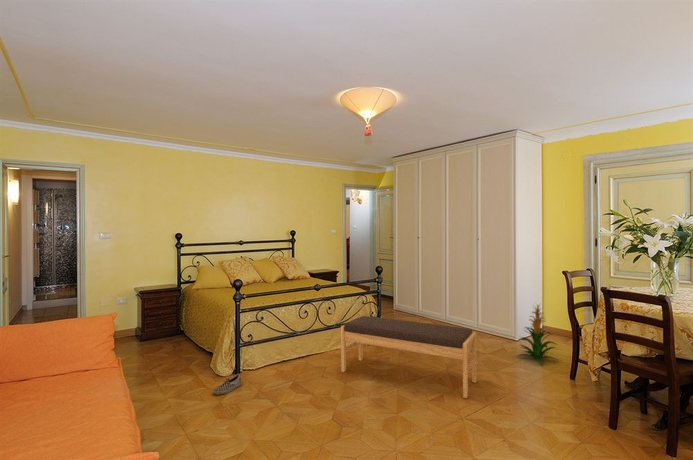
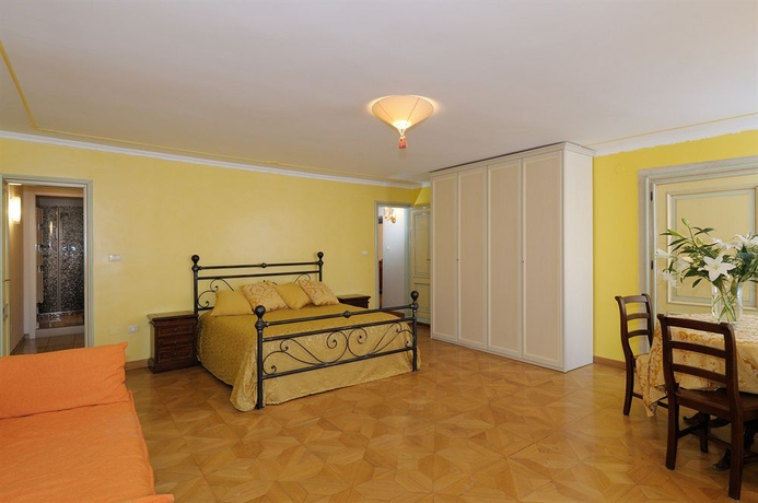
- indoor plant [517,302,559,365]
- shoe [212,373,242,395]
- bench [340,315,478,399]
